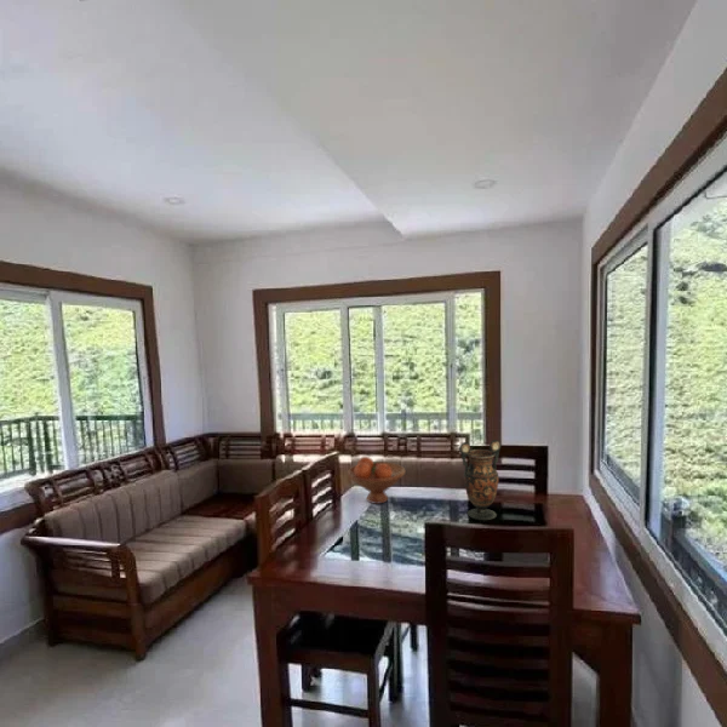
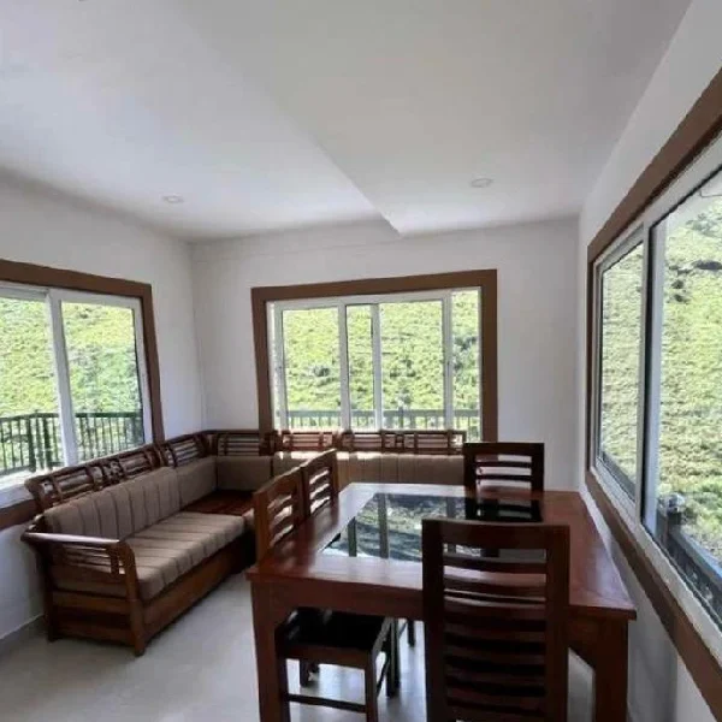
- vase [458,439,502,521]
- fruit bowl [347,456,406,505]
